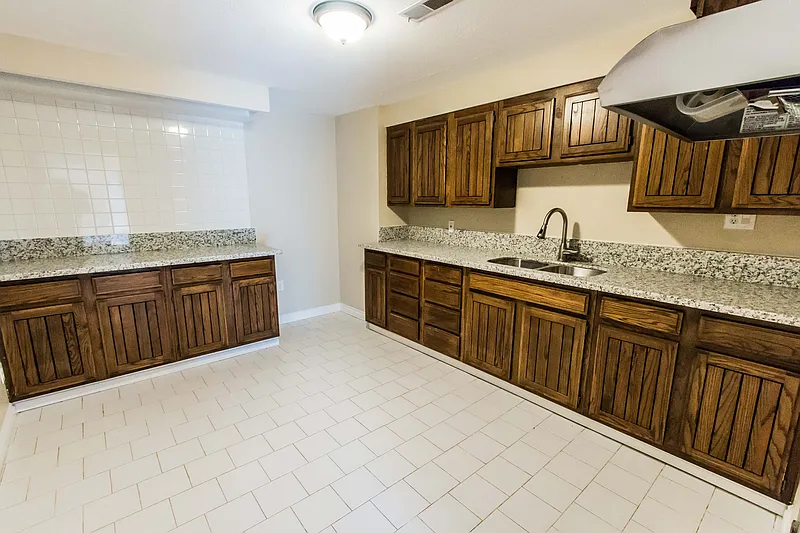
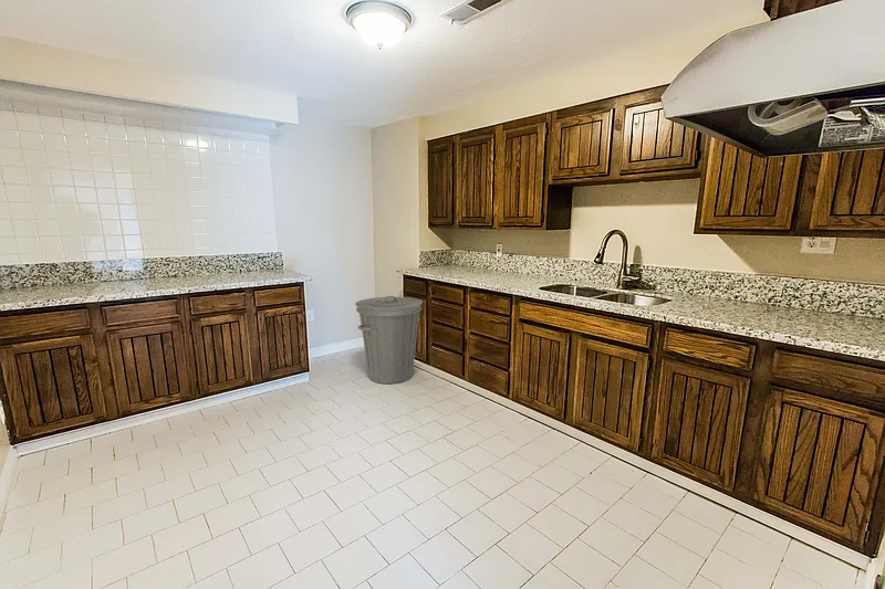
+ trash can [354,295,424,385]
